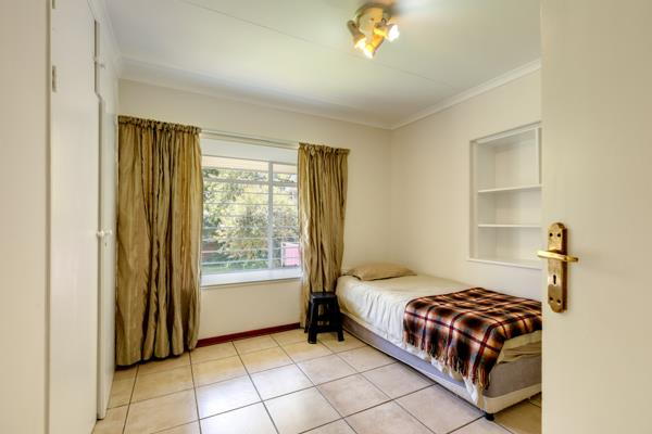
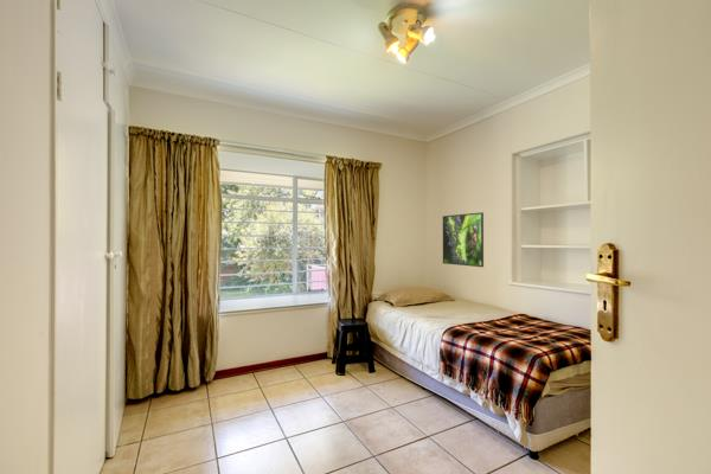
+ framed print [442,211,485,268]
